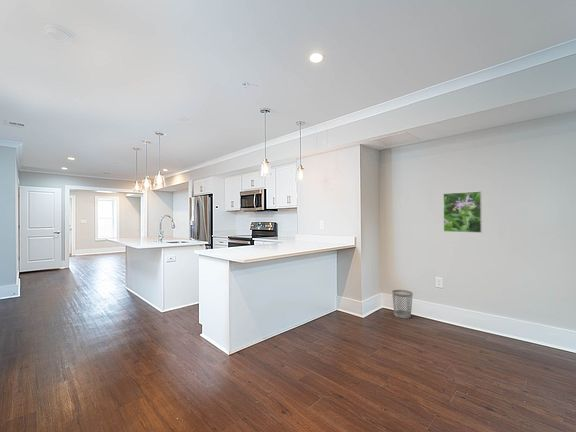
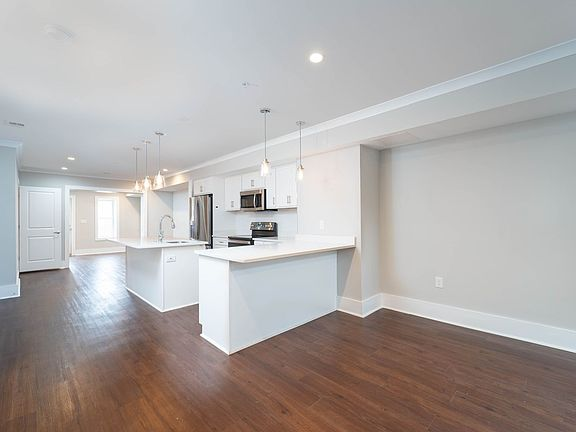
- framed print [442,190,483,234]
- wastebasket [391,289,414,319]
